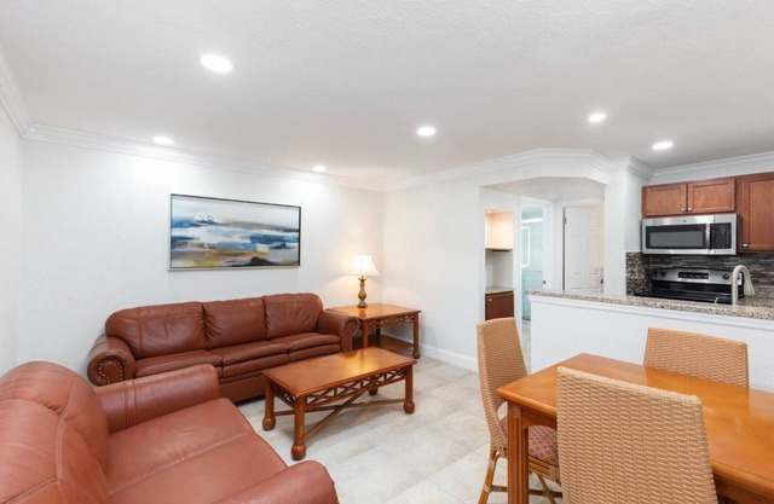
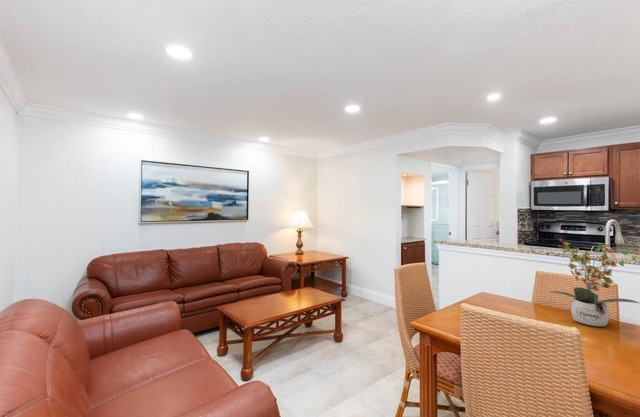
+ potted plant [550,238,640,328]
